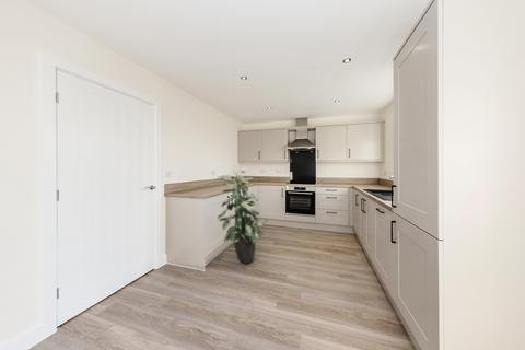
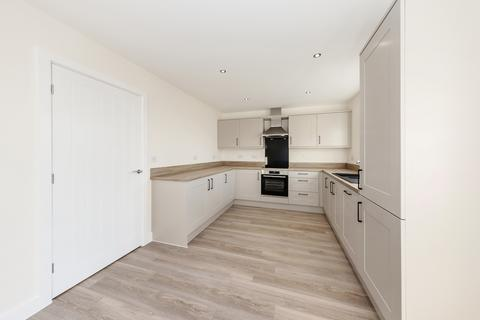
- indoor plant [217,170,269,265]
